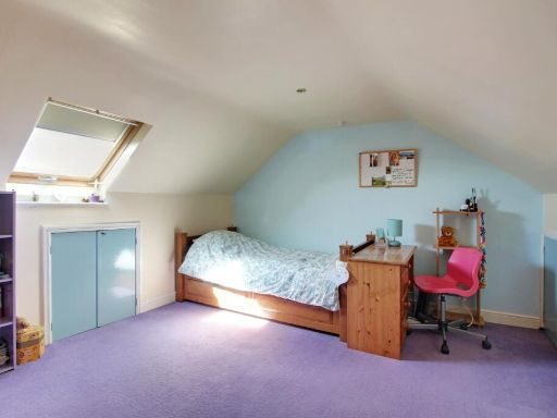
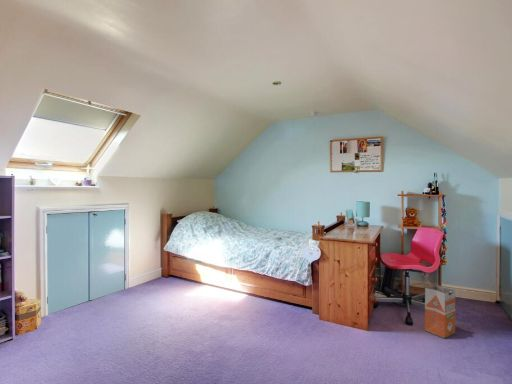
+ waste bin [424,284,457,339]
